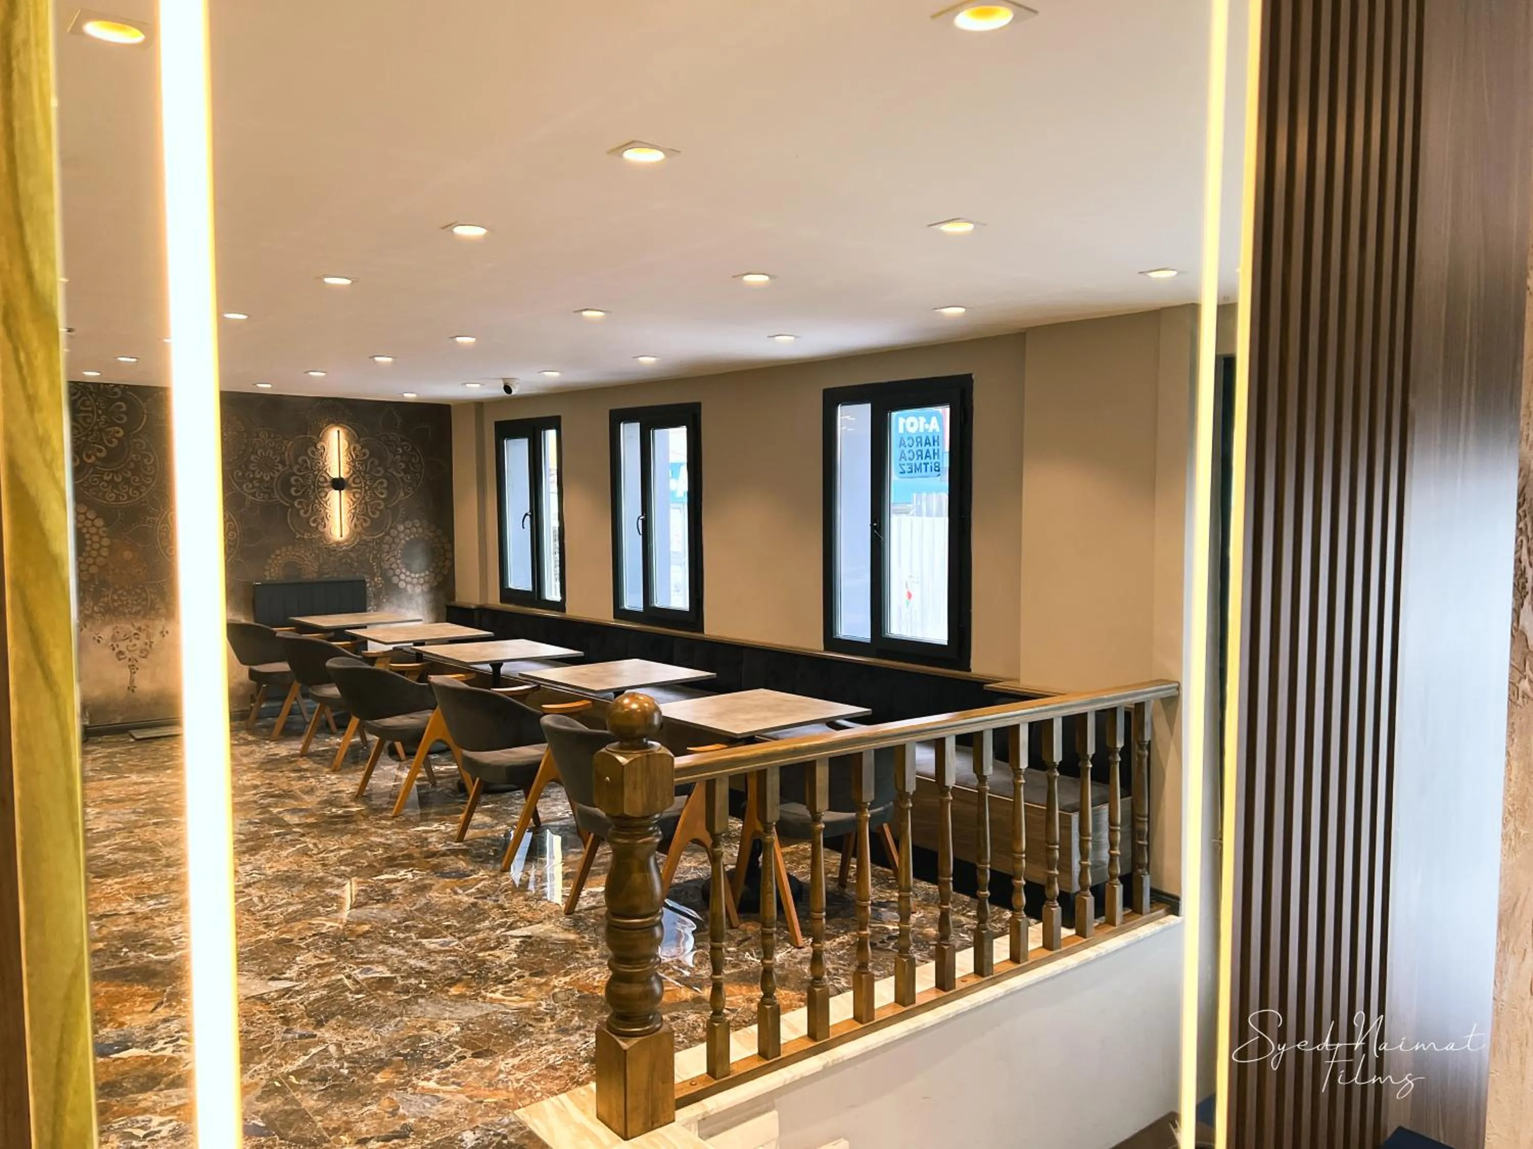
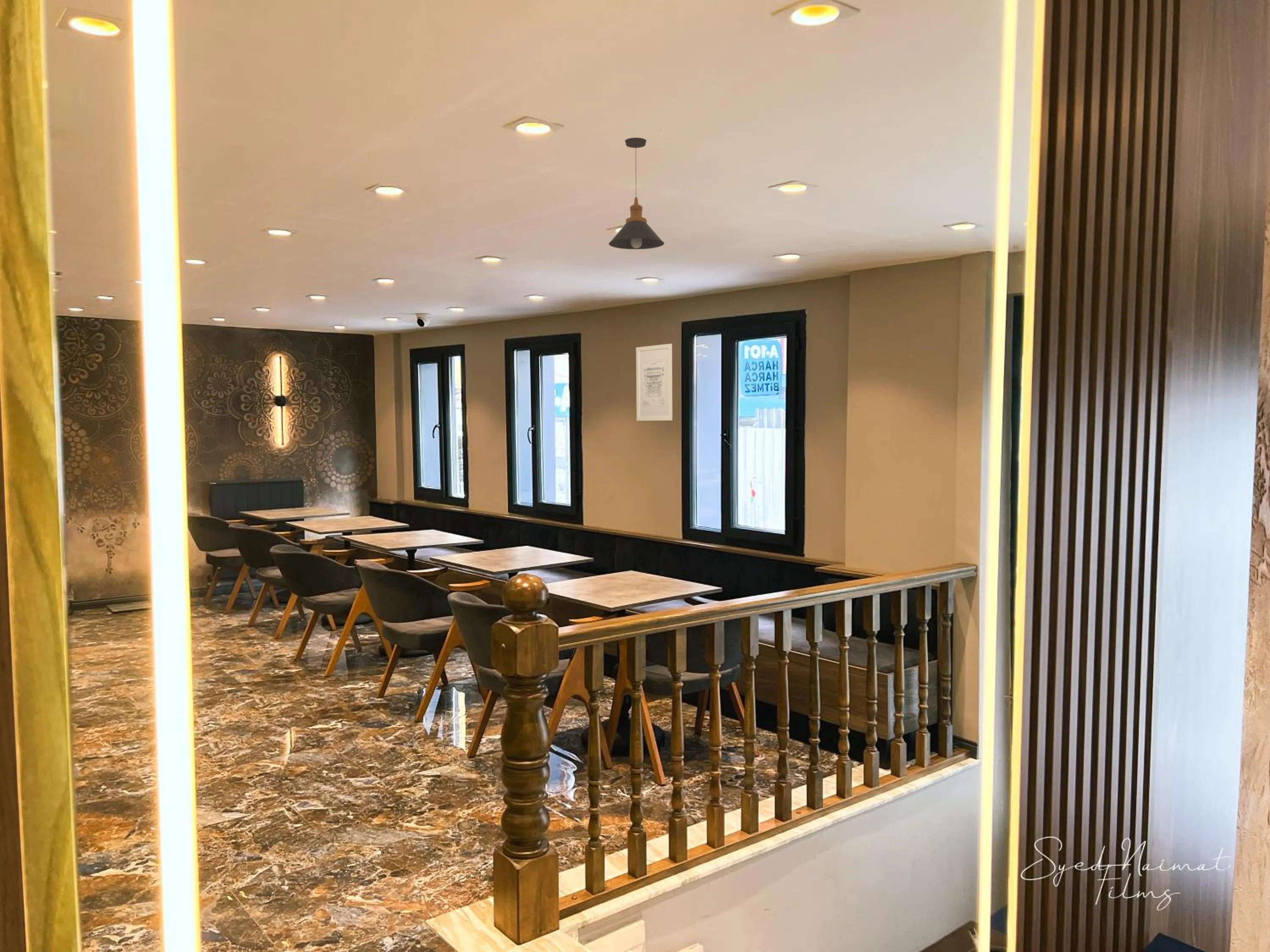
+ pendant light [608,137,665,250]
+ wall art [635,343,673,421]
